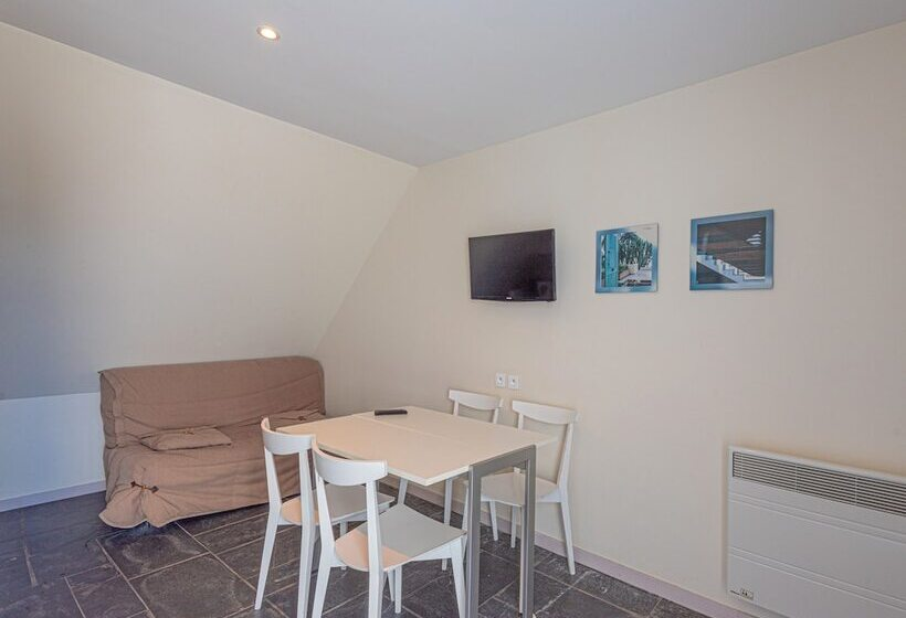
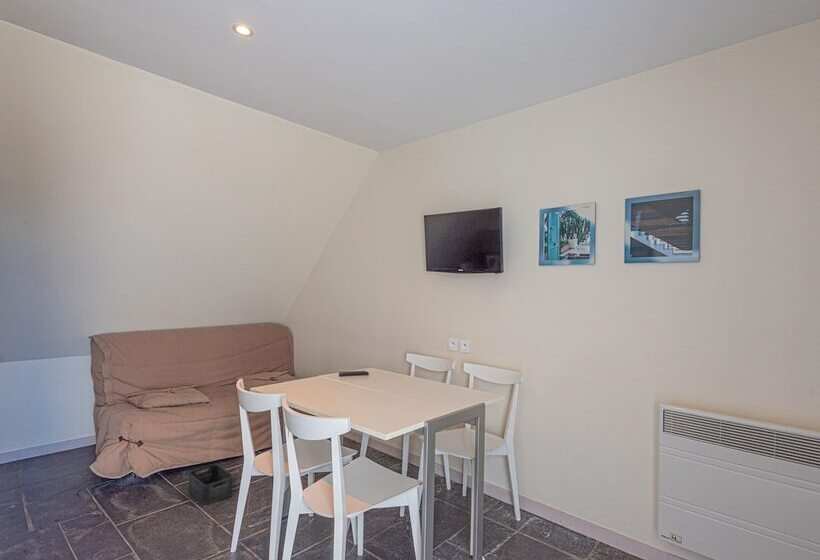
+ storage bin [188,463,233,506]
